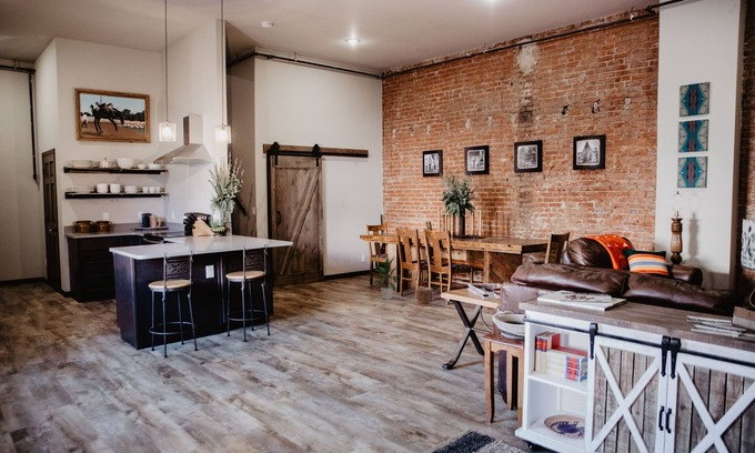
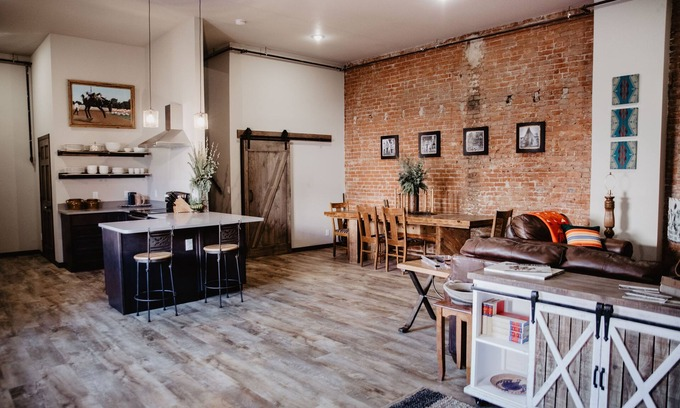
- indoor plant [370,255,401,301]
- plant pot [413,286,435,308]
